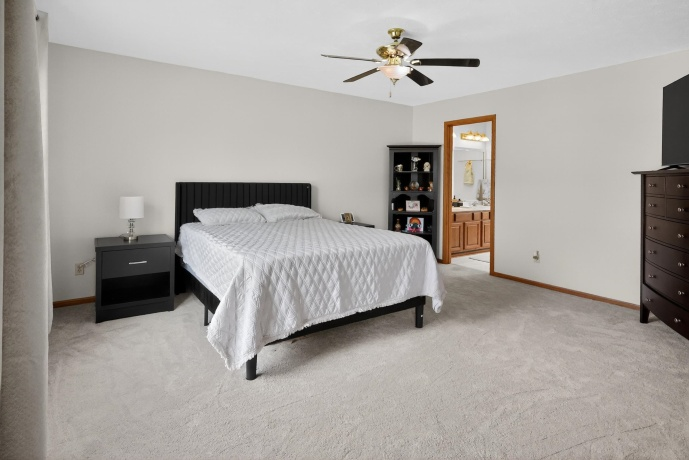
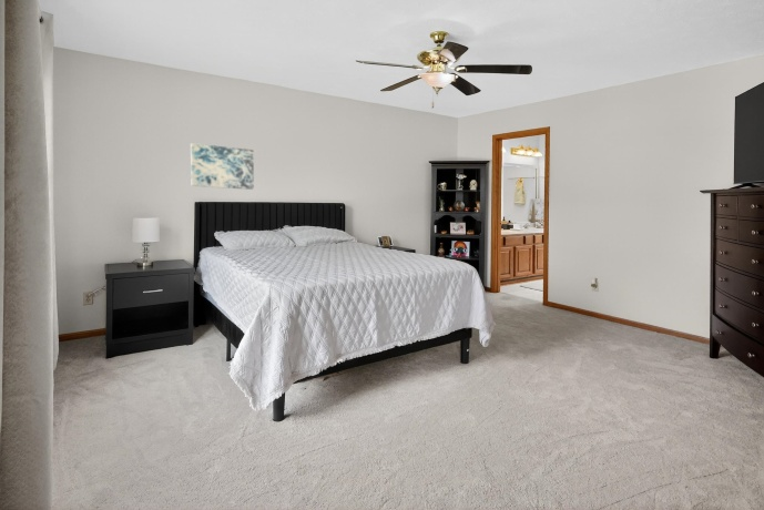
+ wall art [190,142,255,191]
